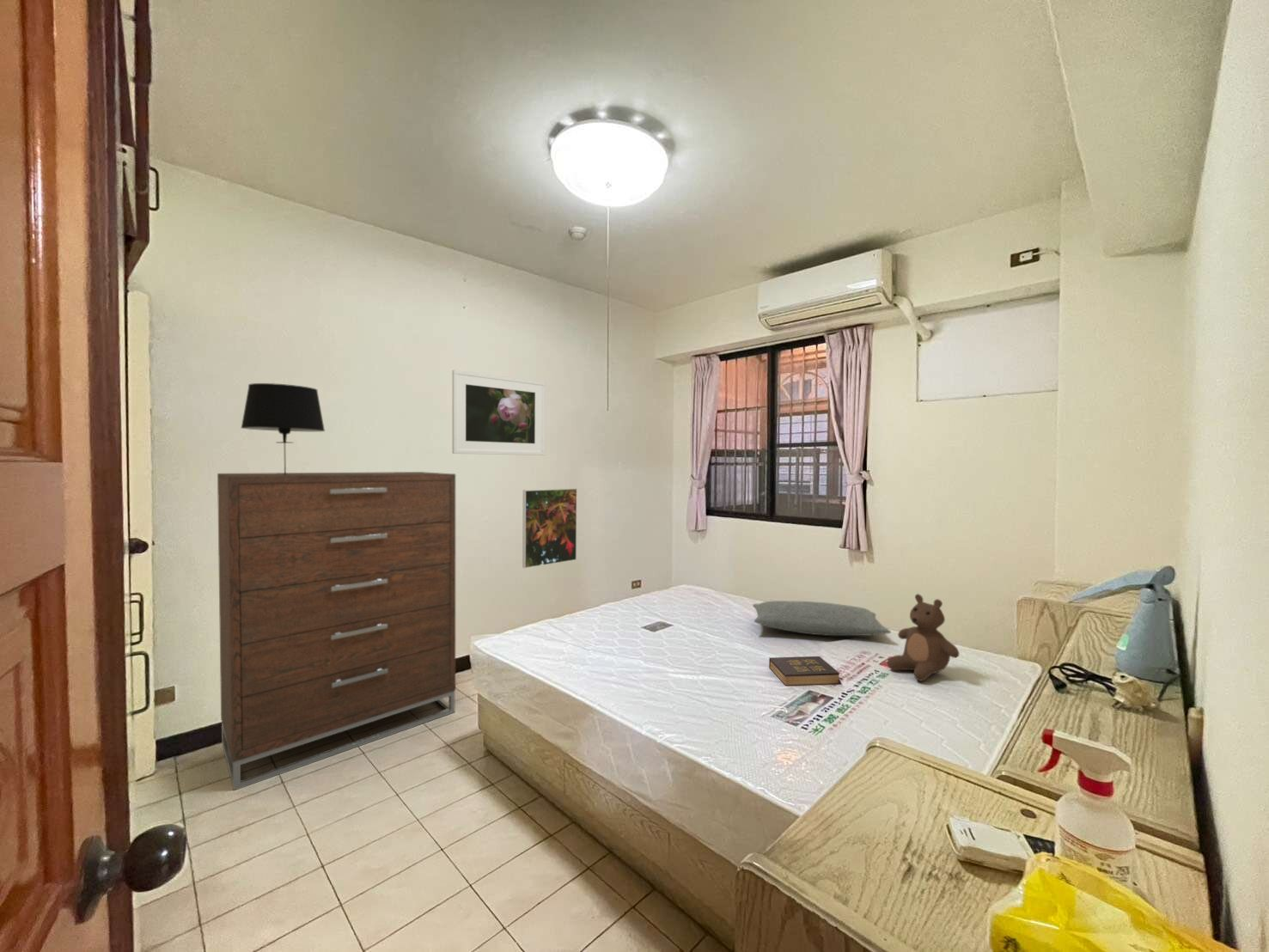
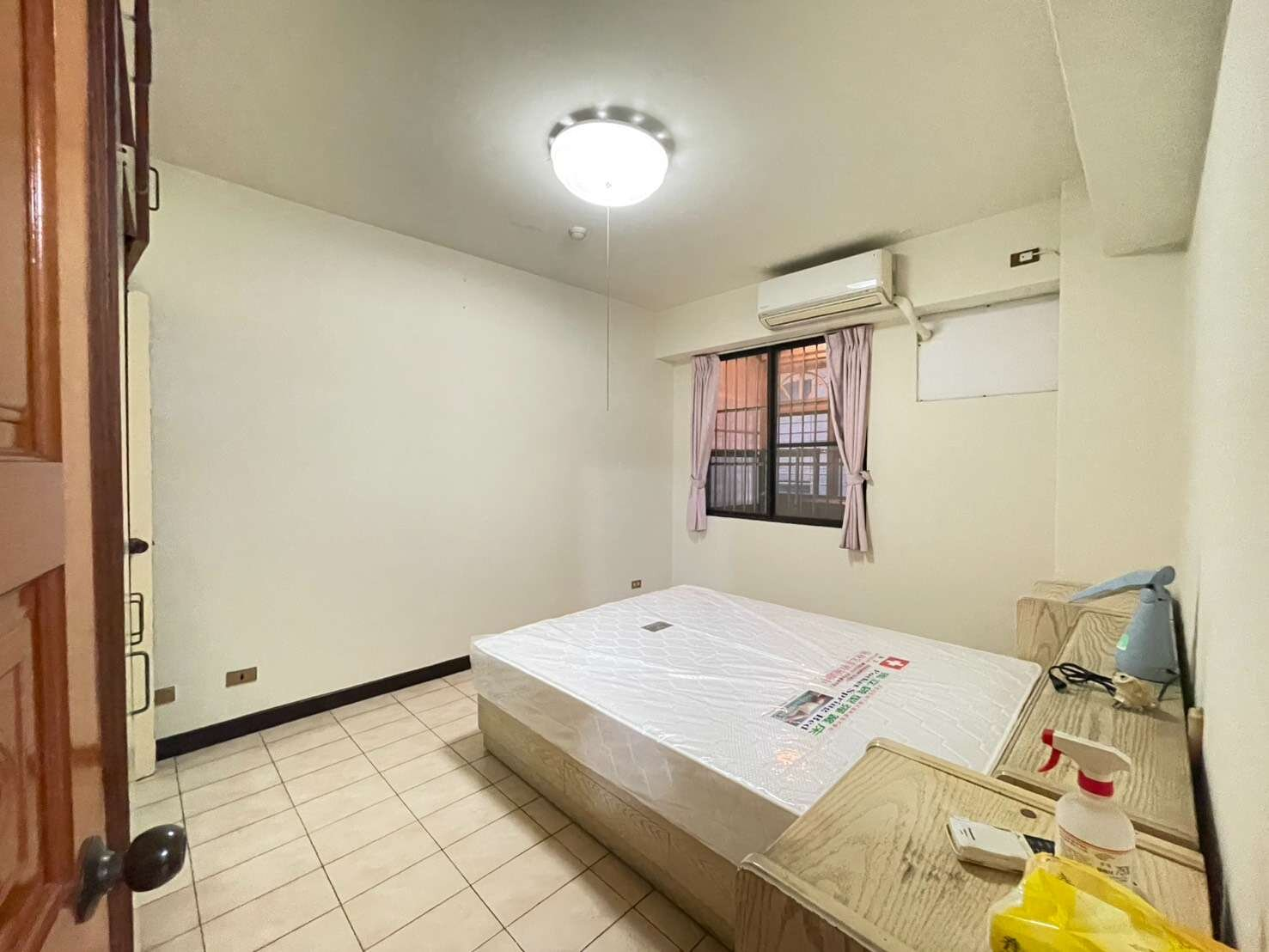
- hardback book [768,656,840,687]
- table lamp [240,382,326,475]
- pillow [752,600,892,637]
- dresser [217,471,456,791]
- teddy bear [887,593,960,682]
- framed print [452,369,546,456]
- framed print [522,487,578,569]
